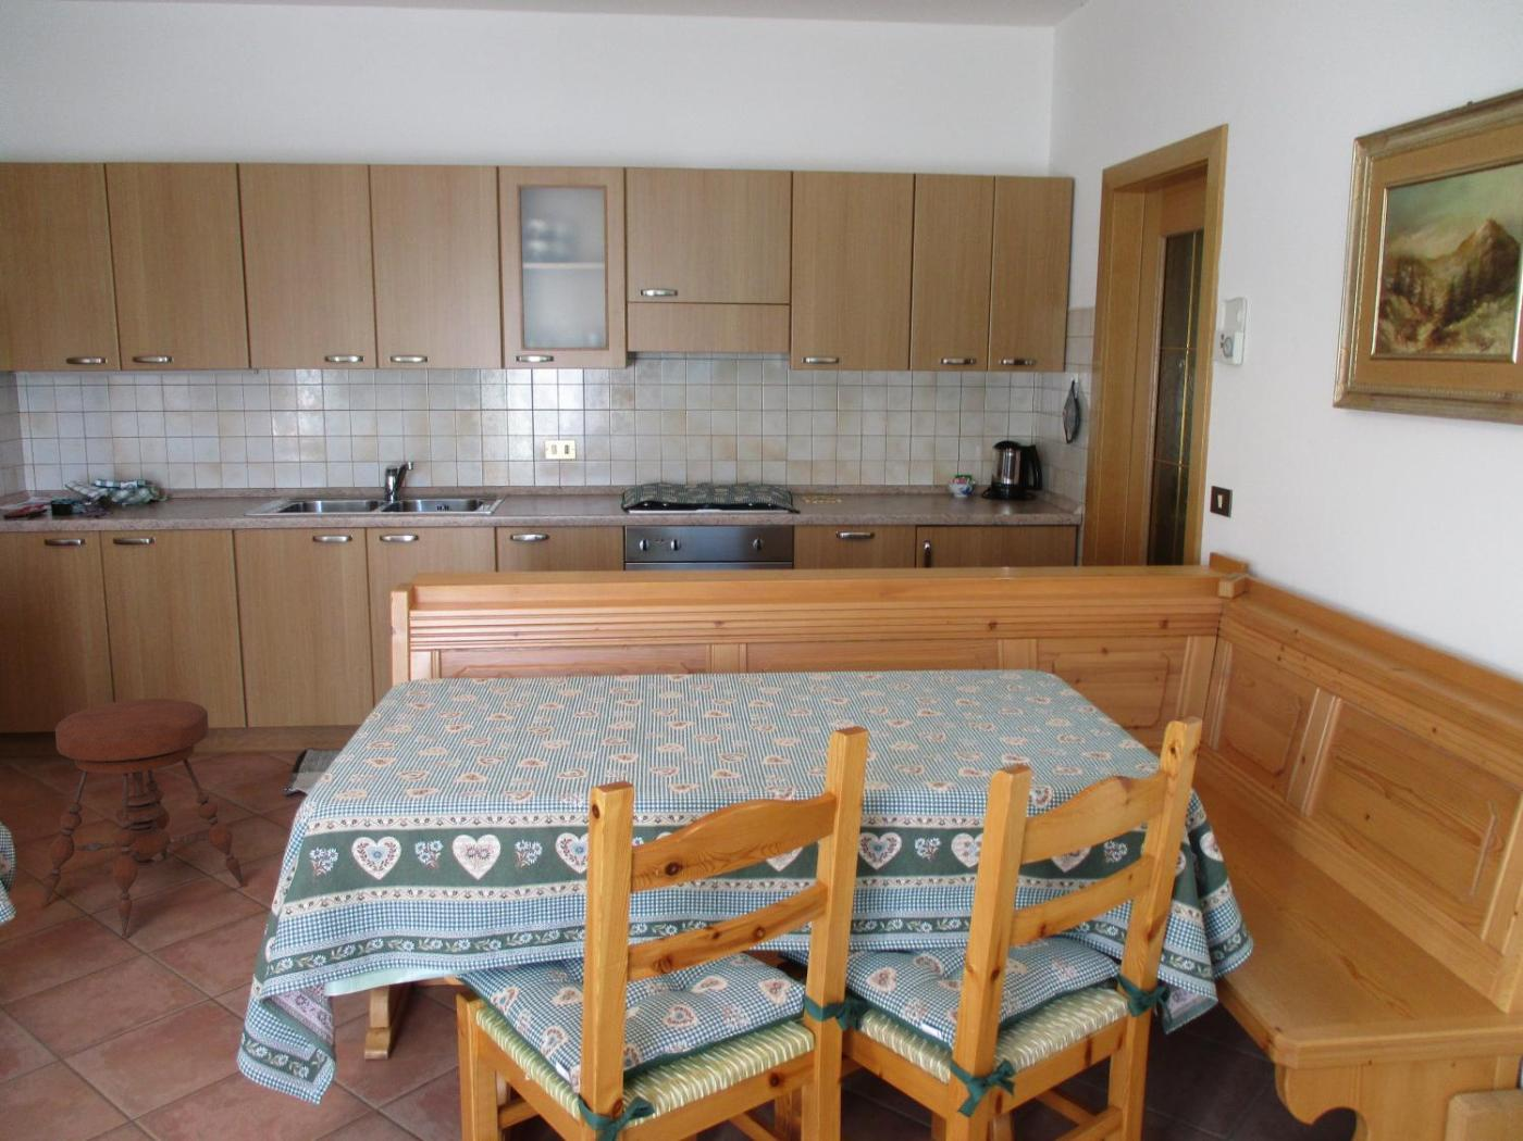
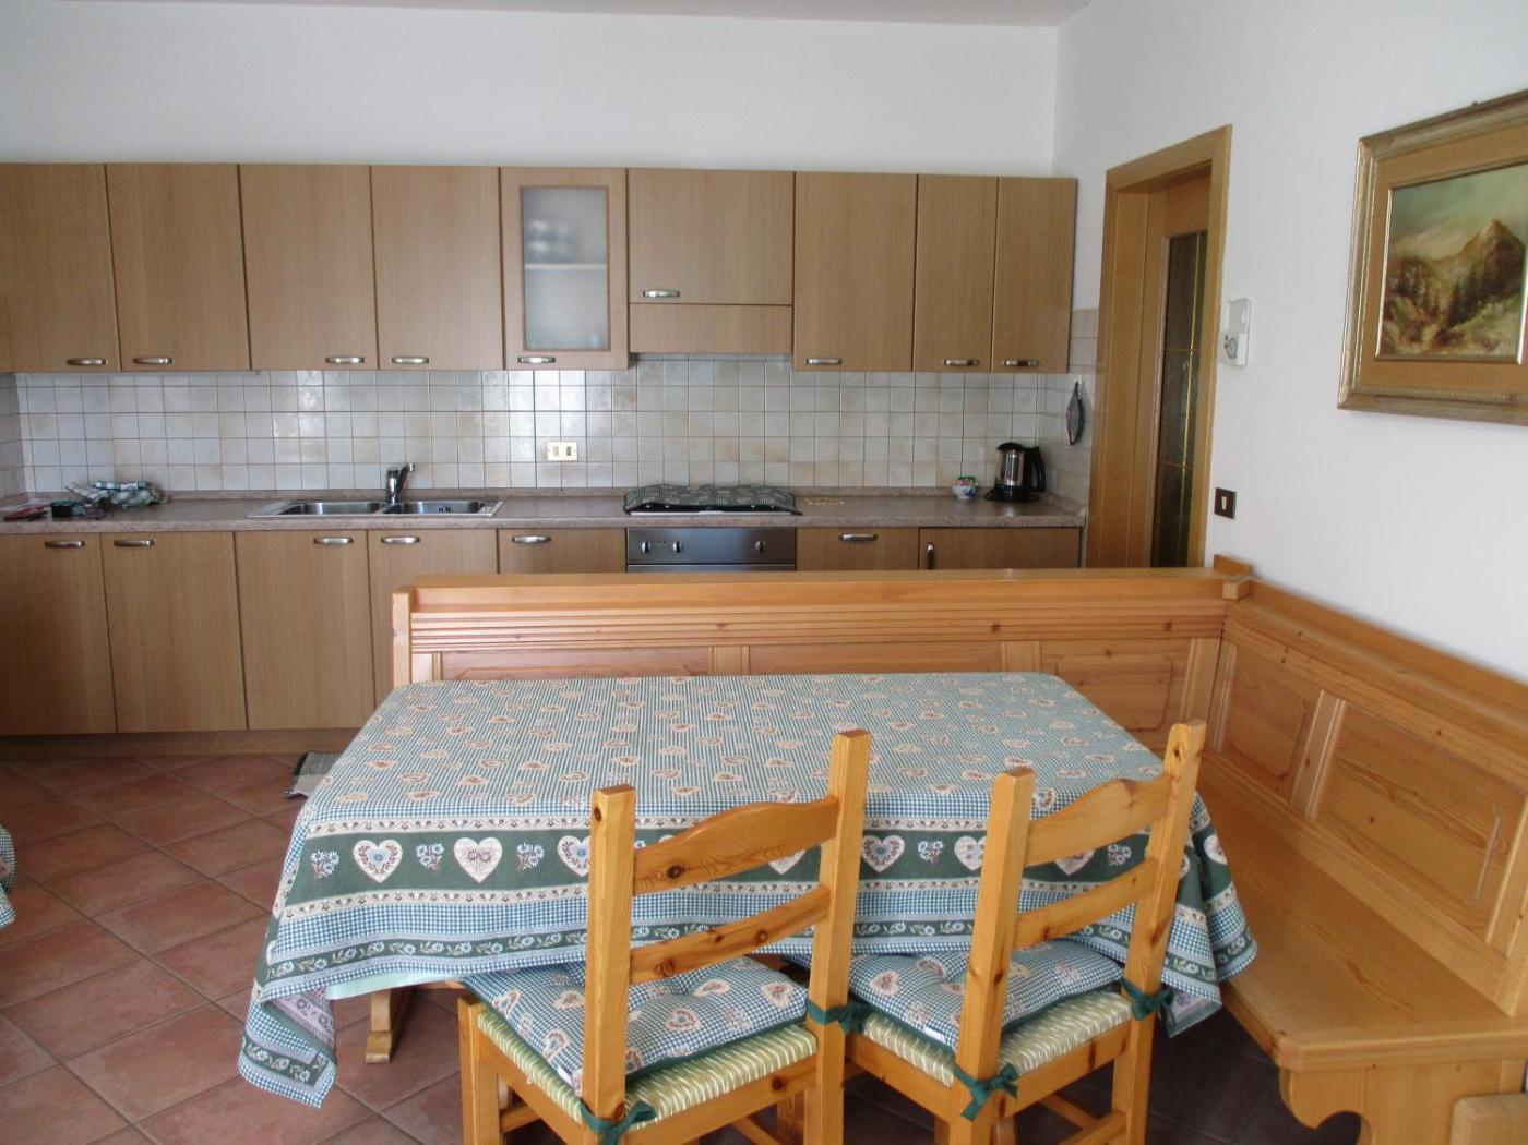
- stool [41,698,248,937]
